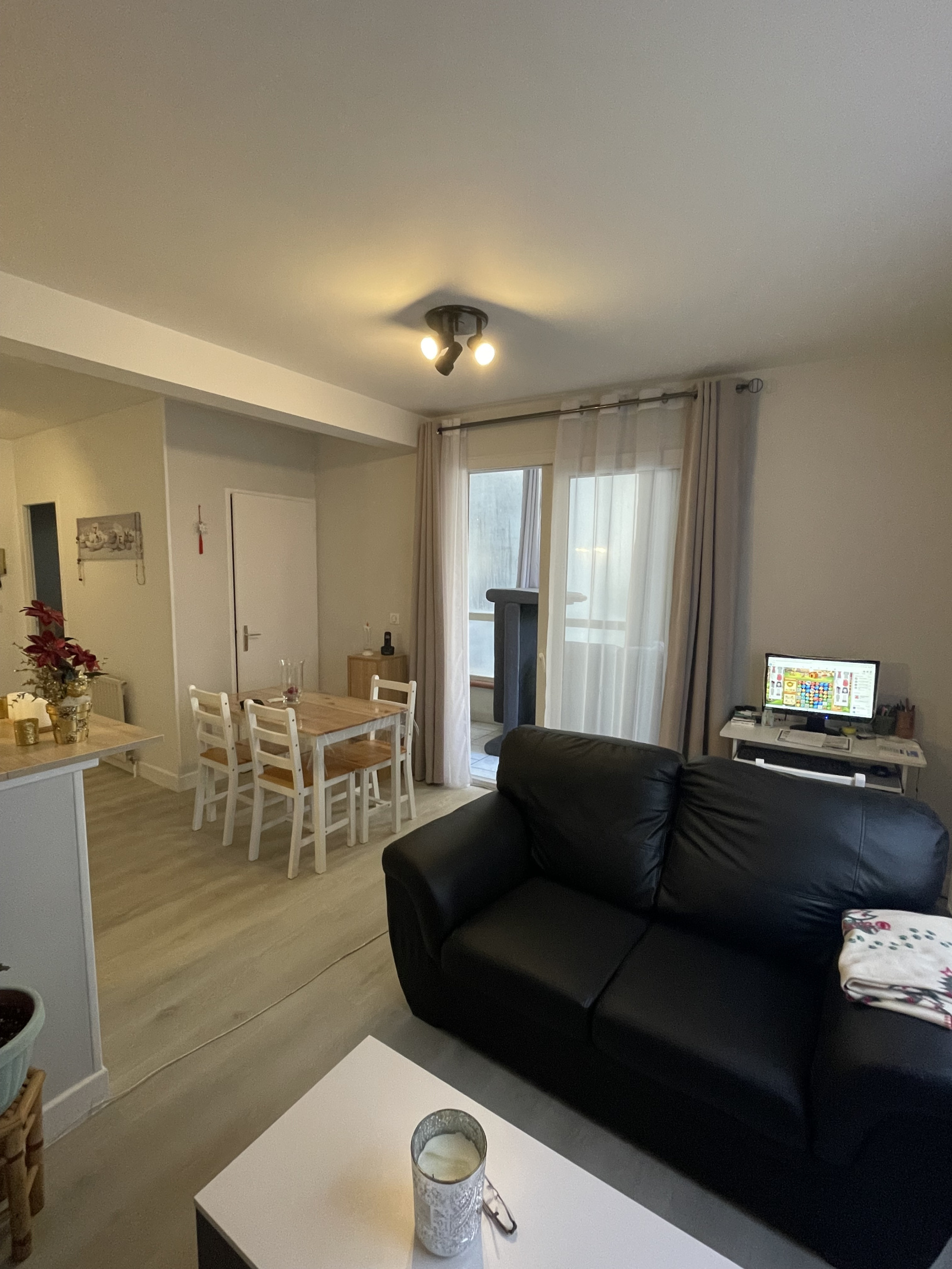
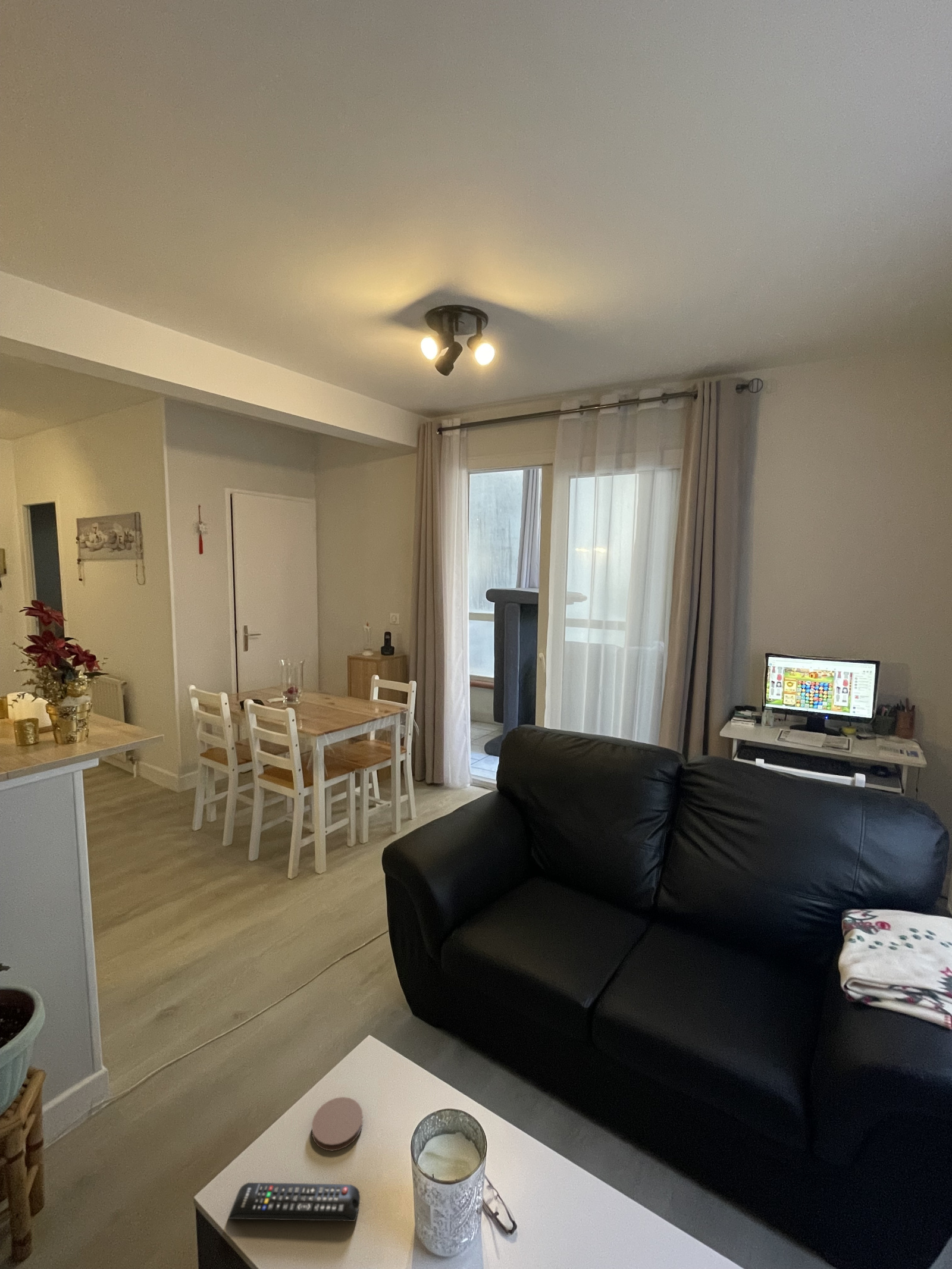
+ coaster [311,1096,364,1152]
+ remote control [228,1182,361,1222]
